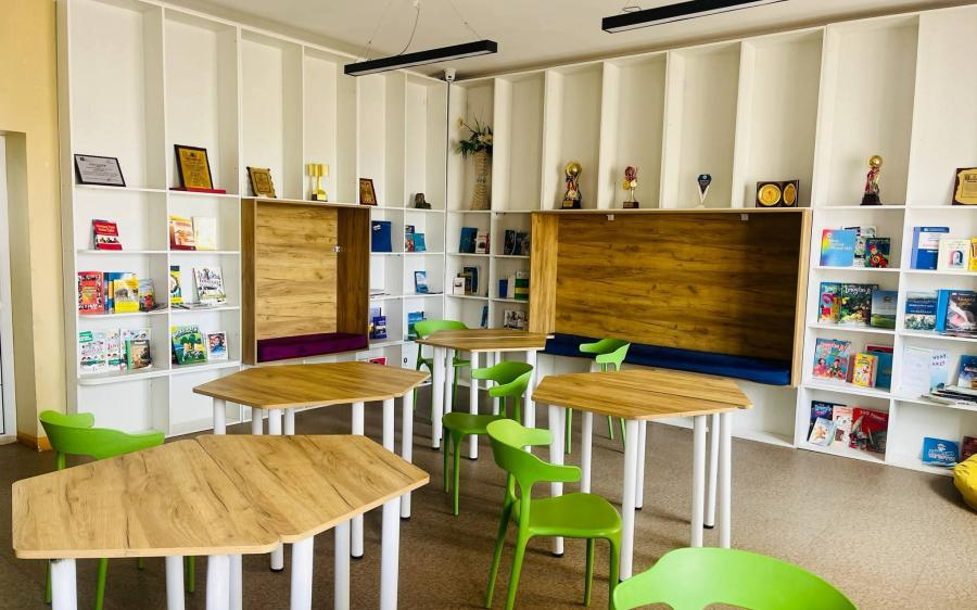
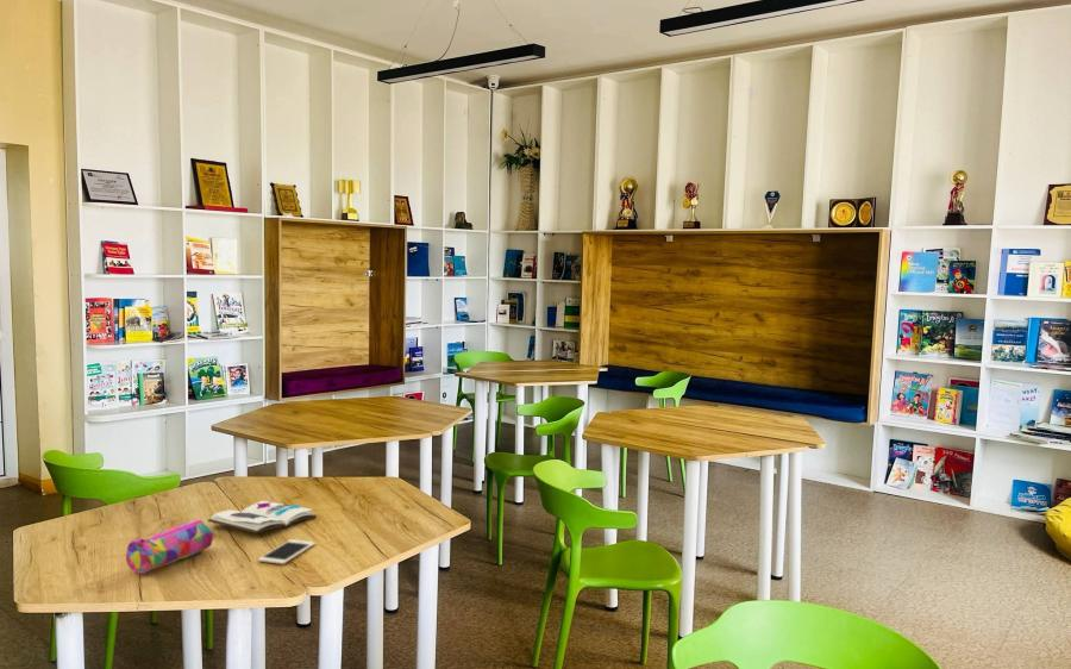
+ cell phone [257,538,317,565]
+ pencil case [125,518,214,575]
+ book [207,500,318,534]
